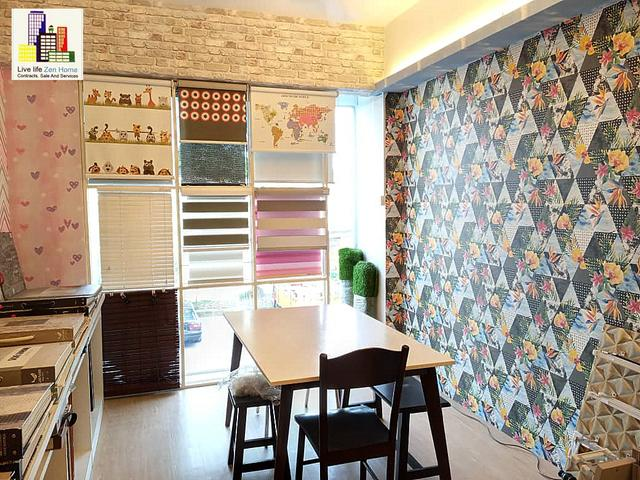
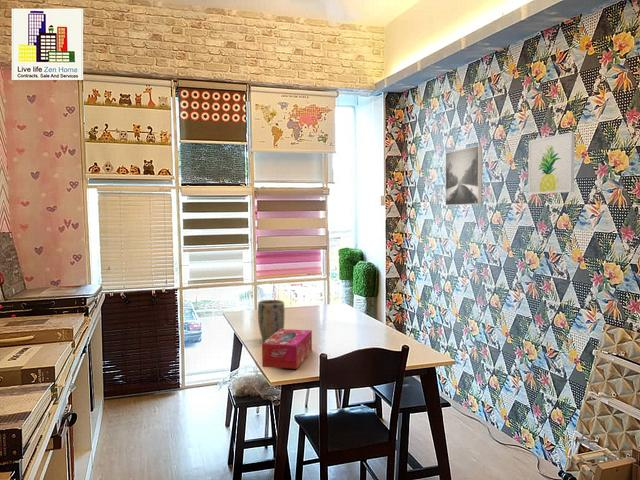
+ plant pot [257,299,286,342]
+ tissue box [261,328,313,370]
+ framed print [444,144,483,206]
+ wall art [527,131,576,195]
